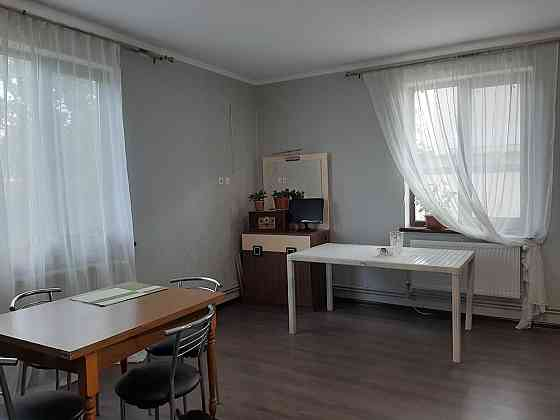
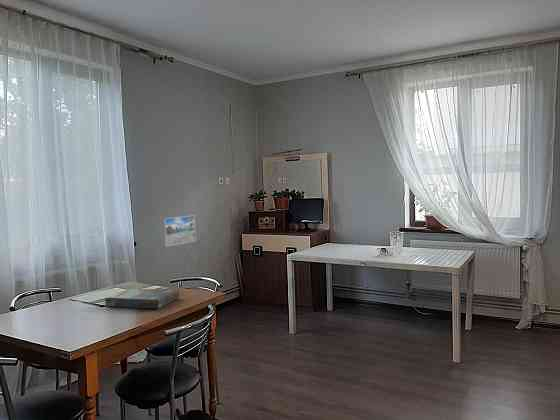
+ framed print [162,214,197,247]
+ board game [104,287,180,310]
